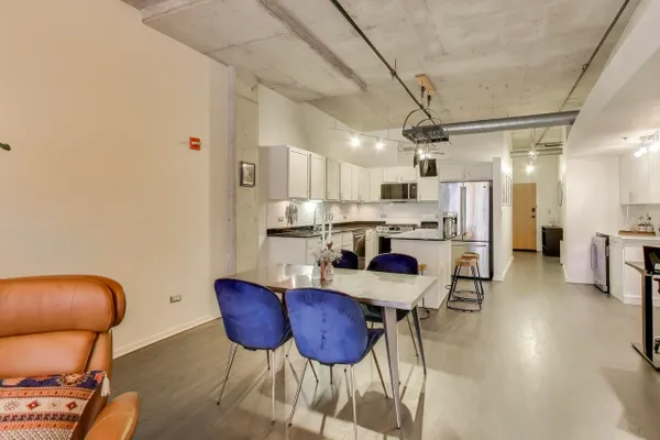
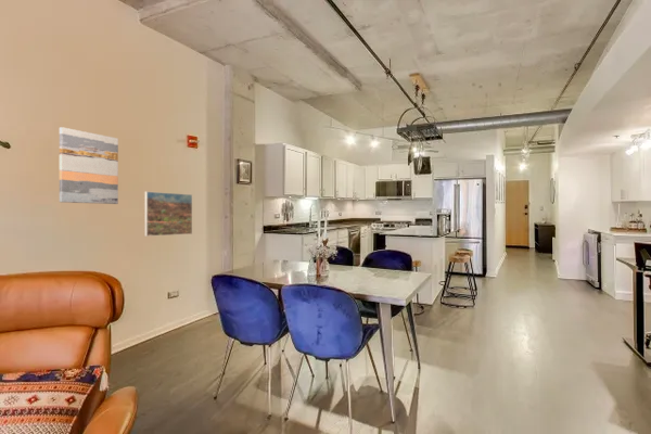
+ wall art [59,126,119,205]
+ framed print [143,191,193,238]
